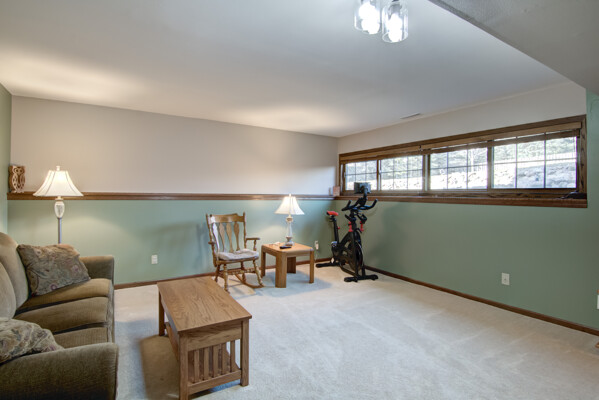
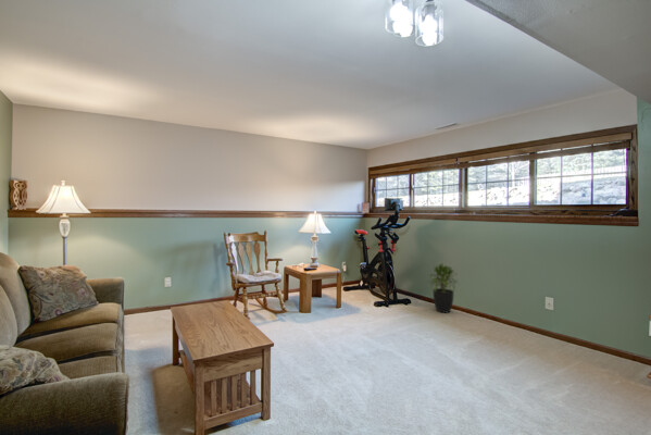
+ potted plant [426,263,460,314]
